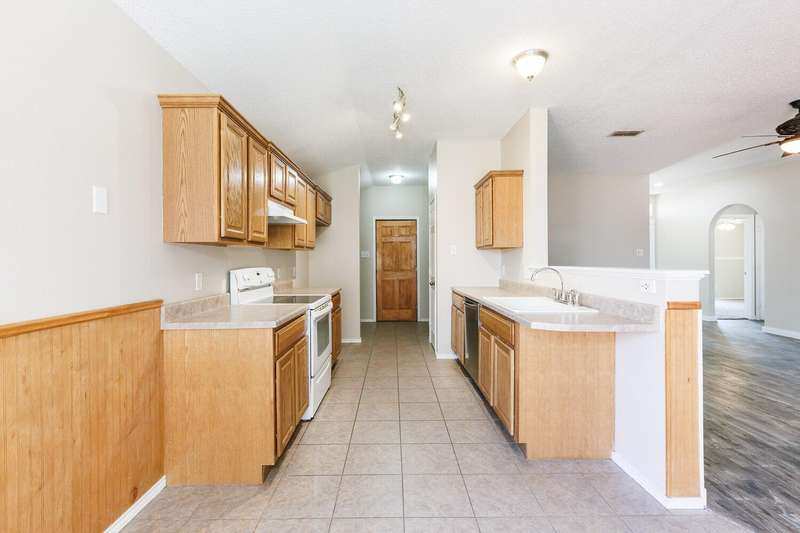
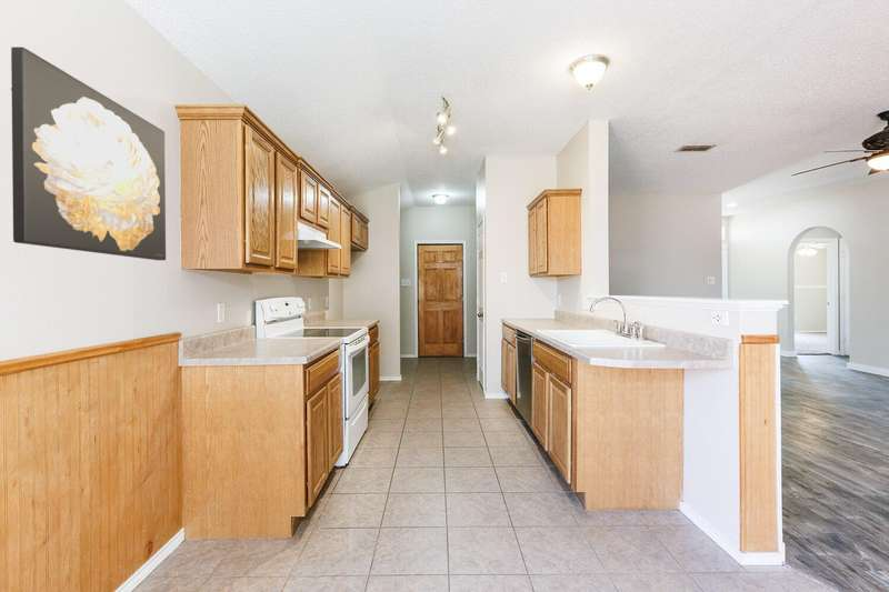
+ wall art [10,46,167,261]
